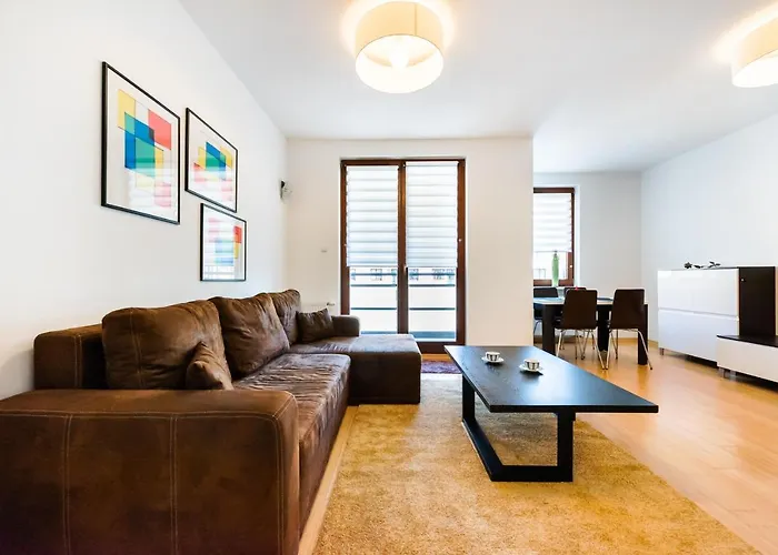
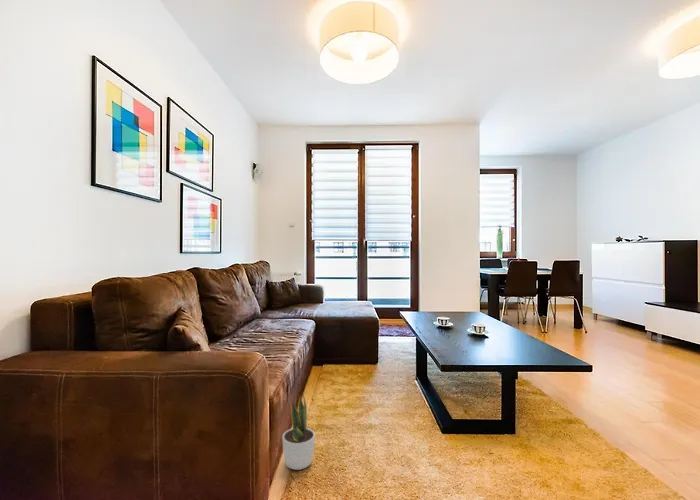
+ potted plant [281,393,316,471]
